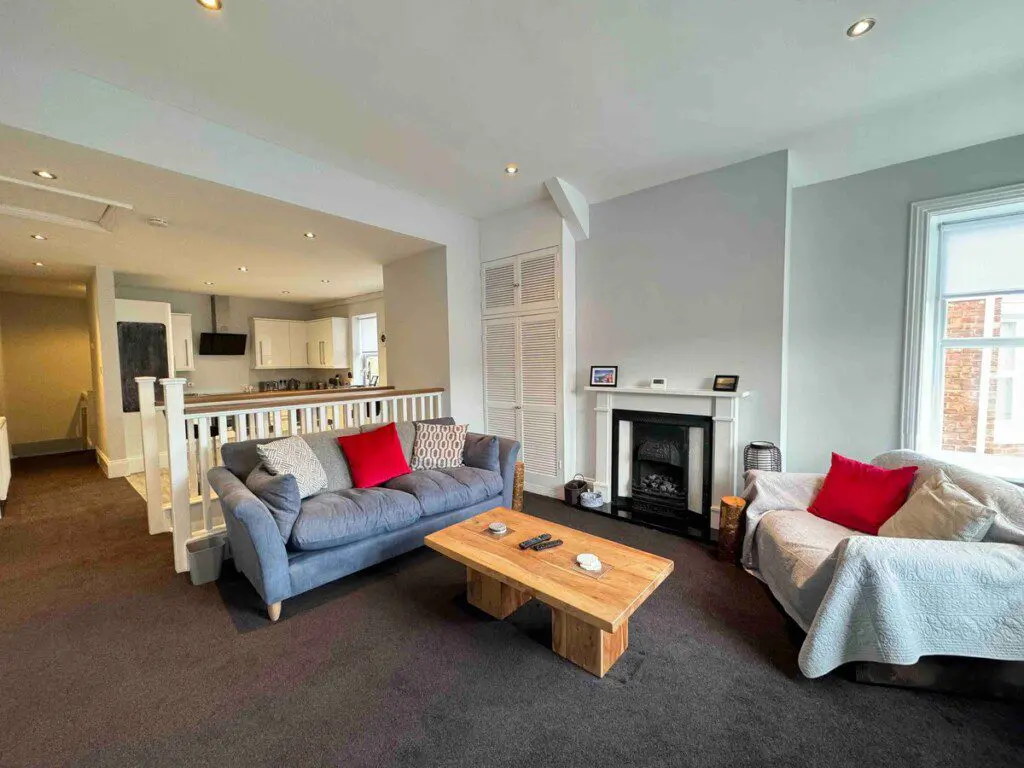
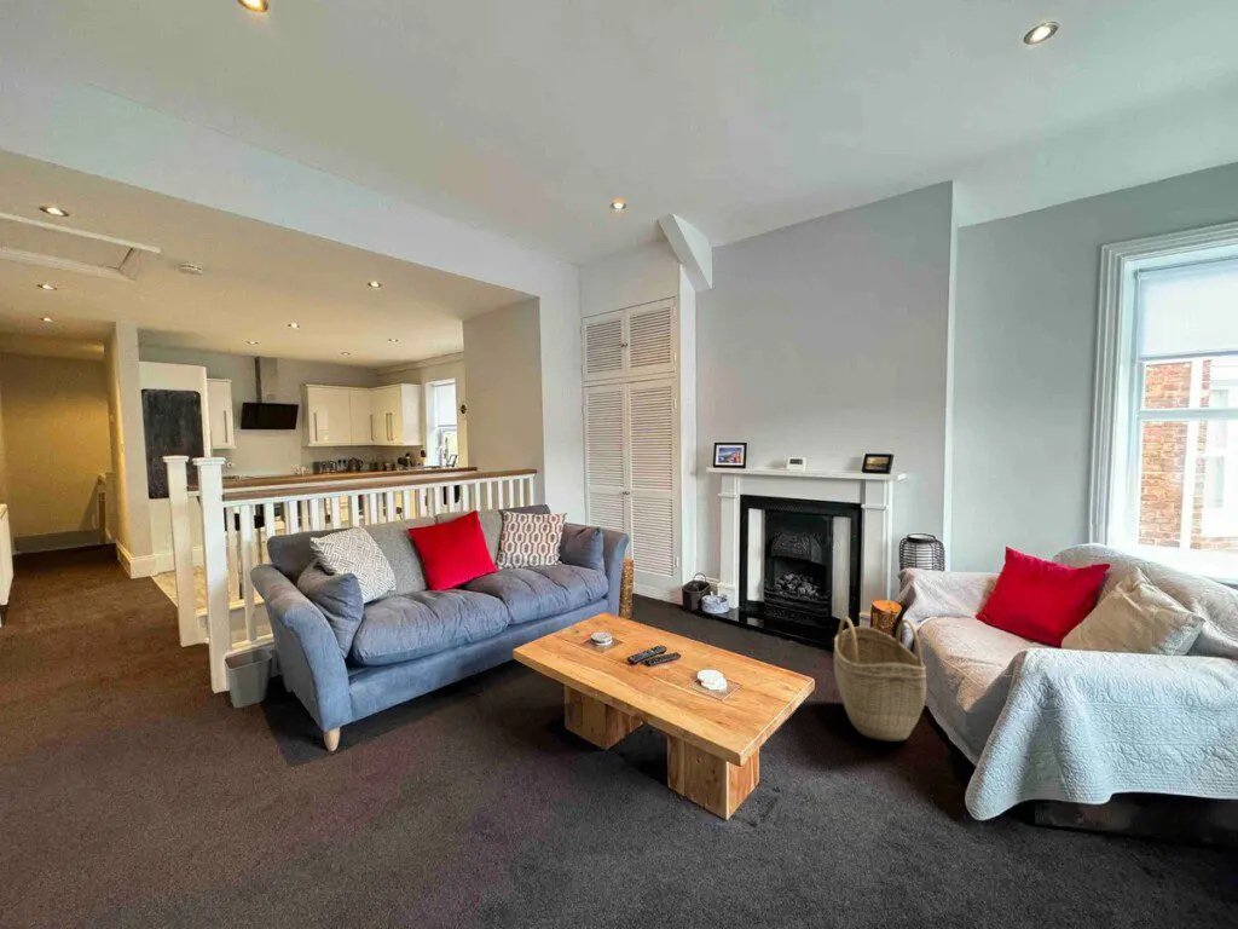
+ woven basket [833,616,927,743]
